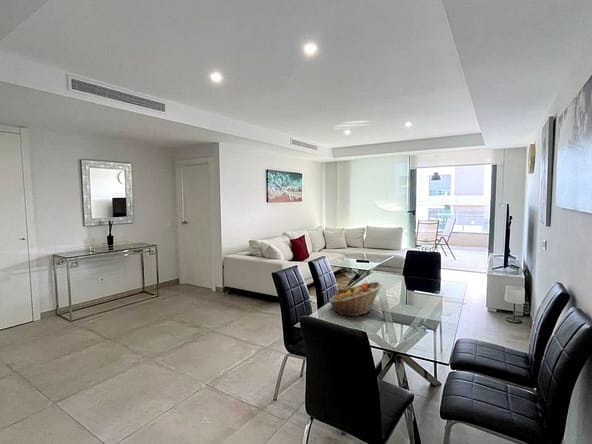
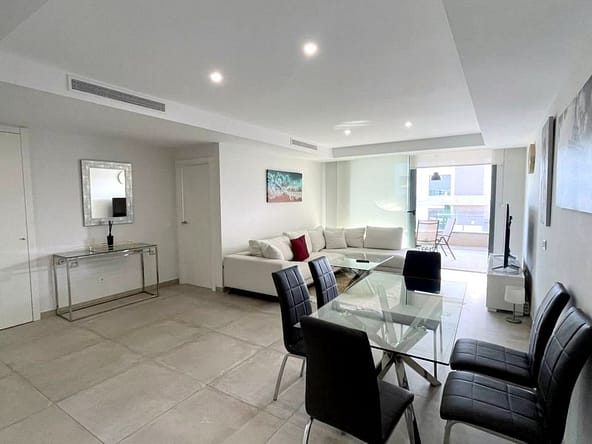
- fruit basket [328,281,382,317]
